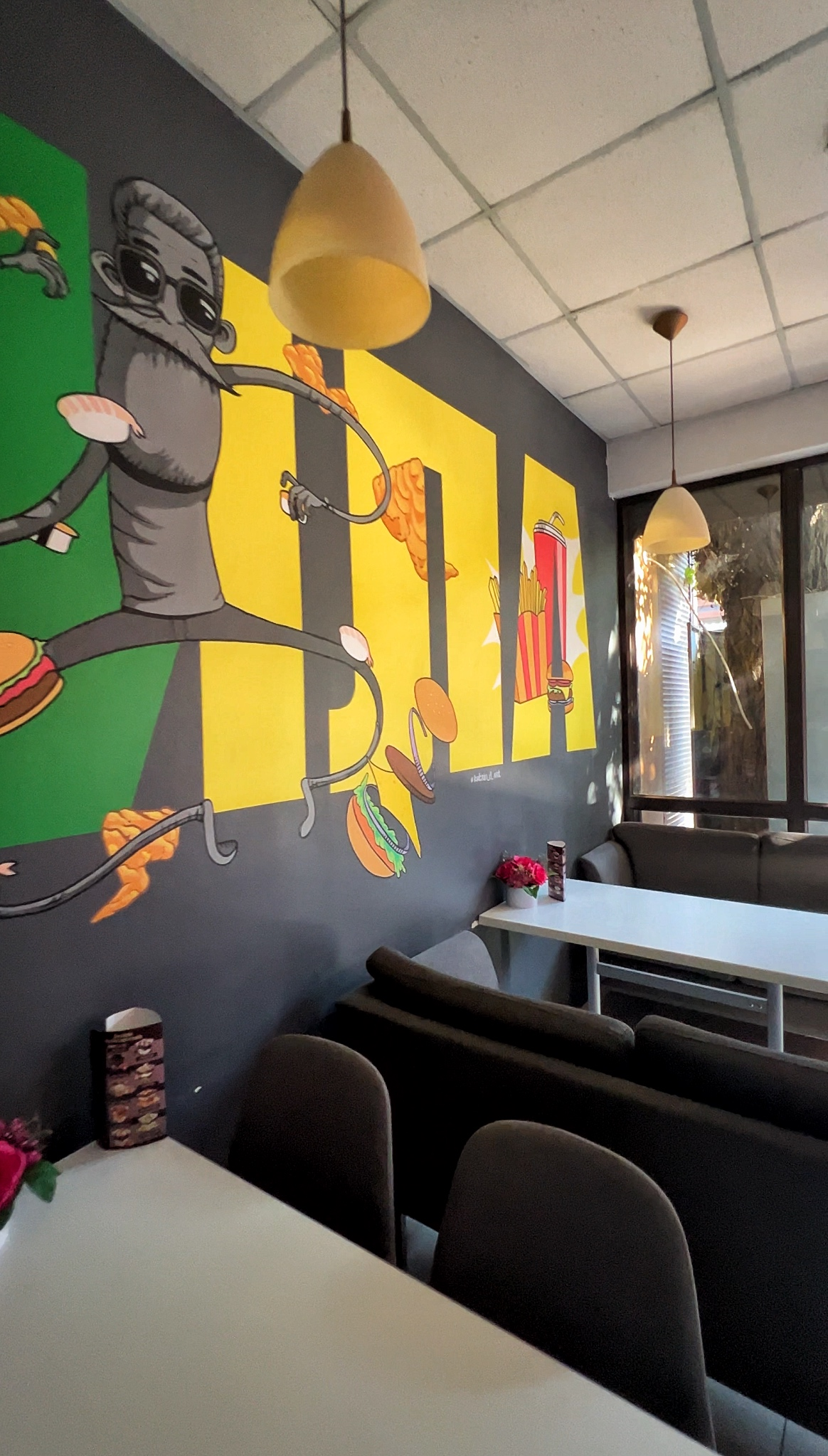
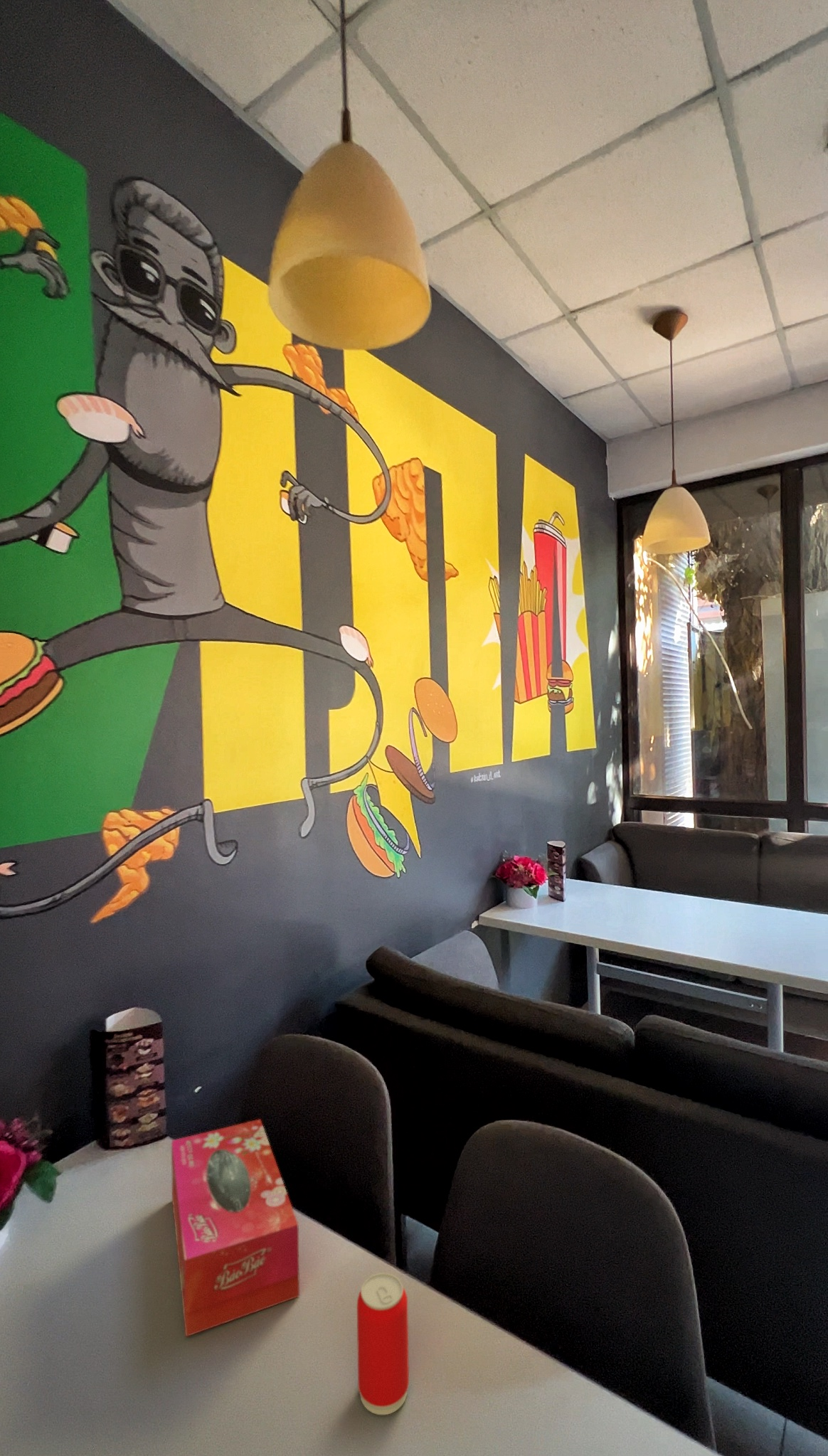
+ tissue box [171,1118,300,1337]
+ beverage can [356,1272,410,1415]
